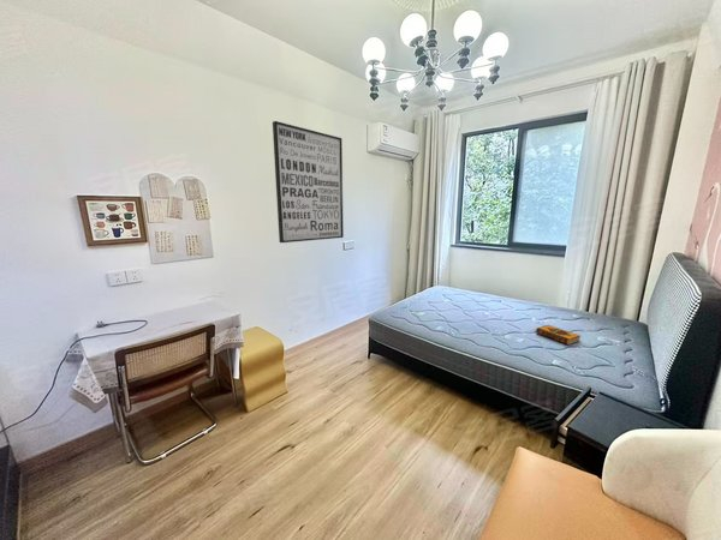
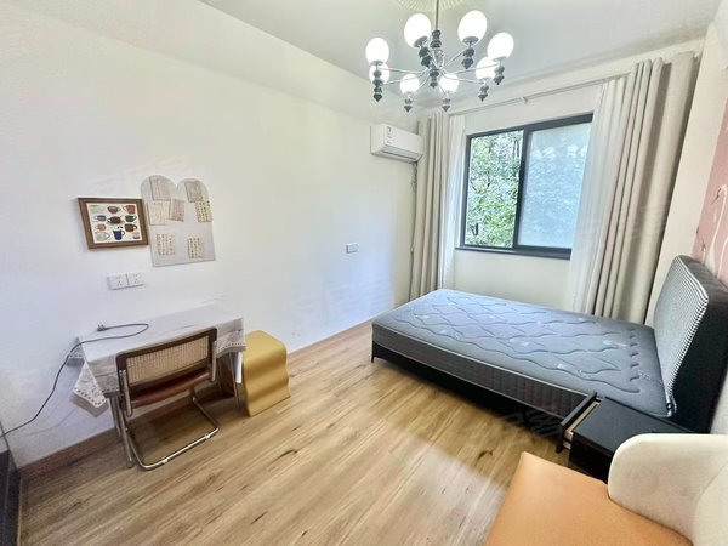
- hardback book [535,324,582,347]
- wall art [272,120,345,244]
